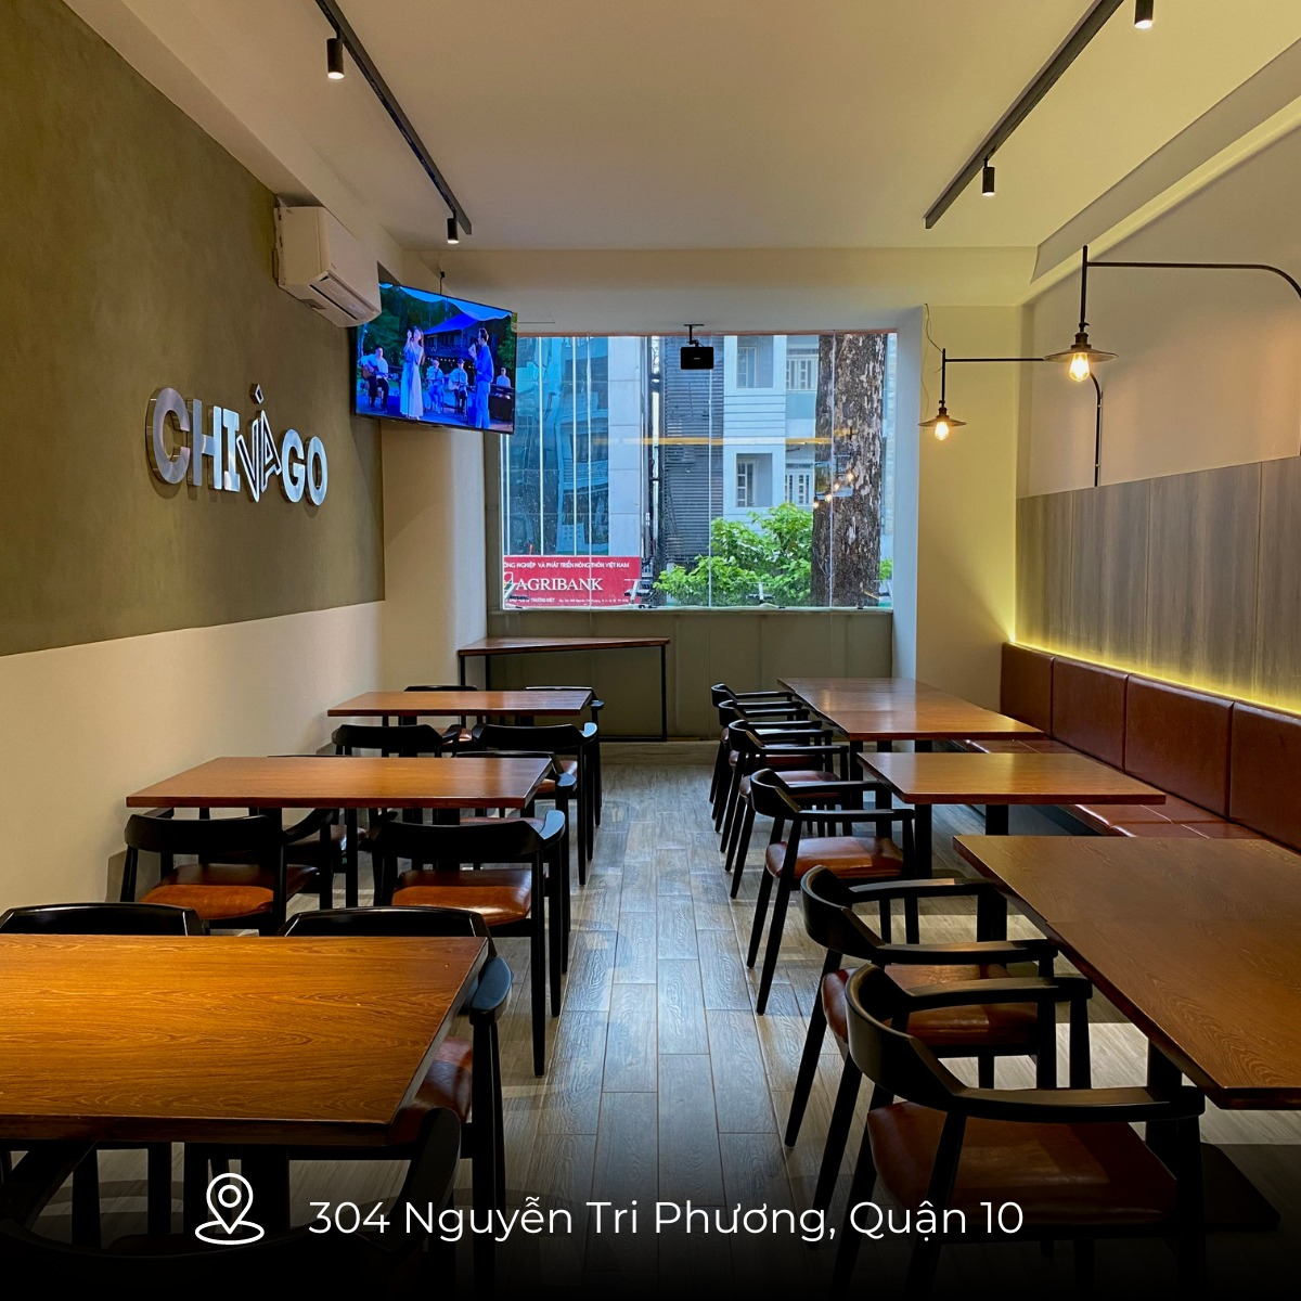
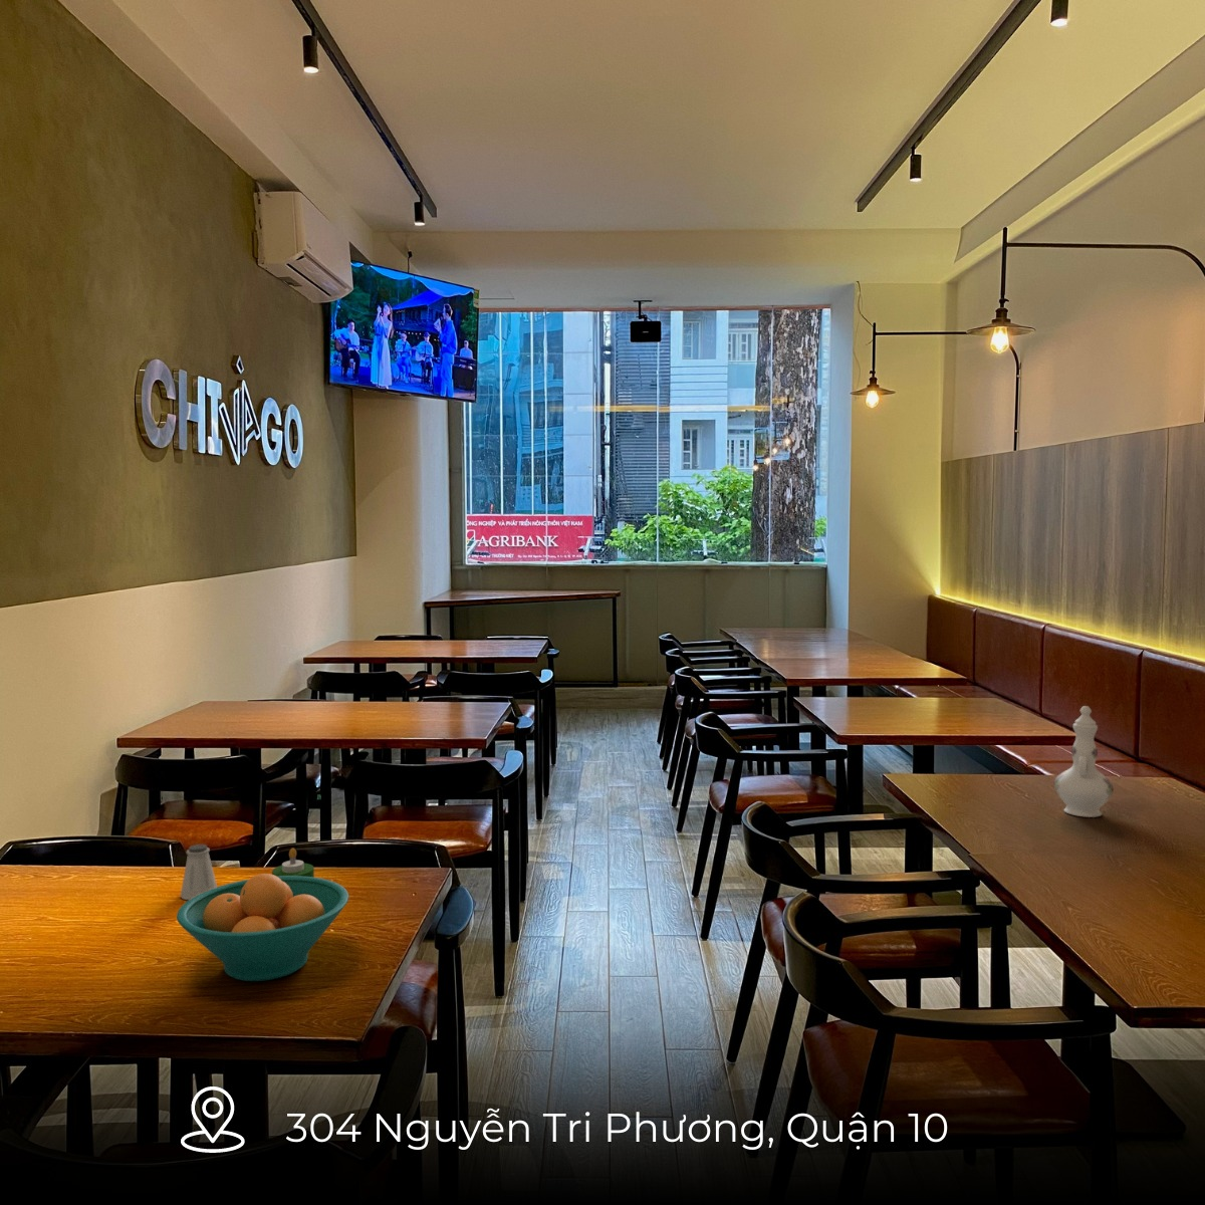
+ saltshaker [180,843,217,900]
+ fruit bowl [175,873,350,982]
+ candle [271,847,316,877]
+ chinaware [1054,705,1115,819]
